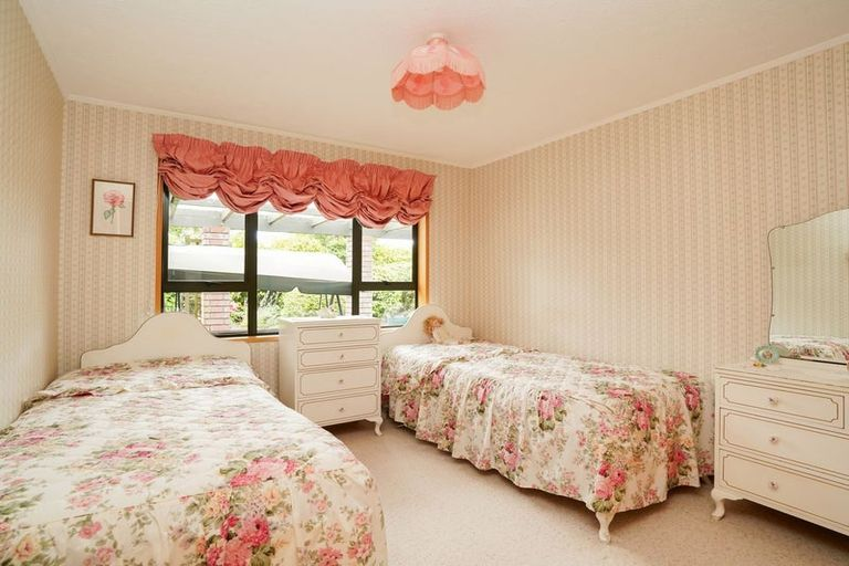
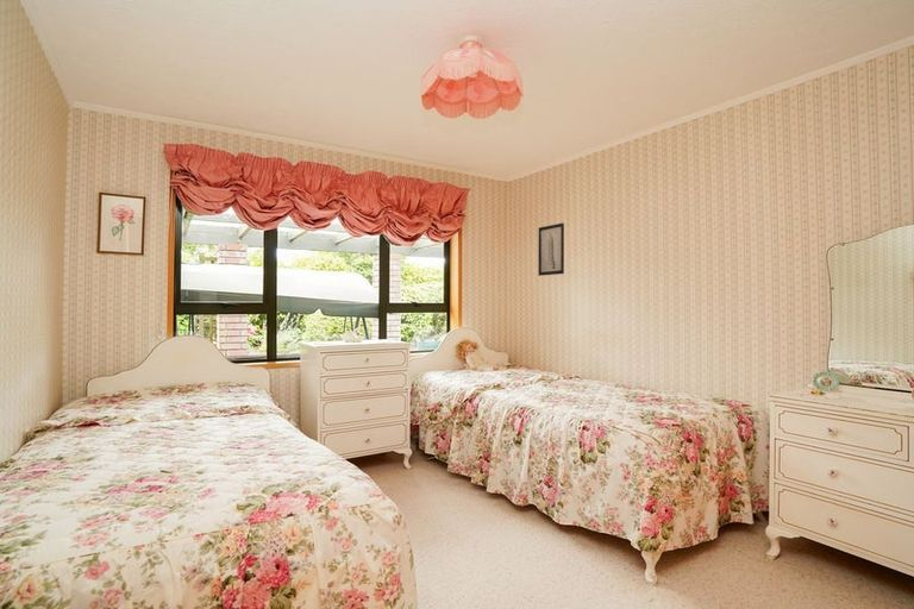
+ wall art [537,222,565,277]
